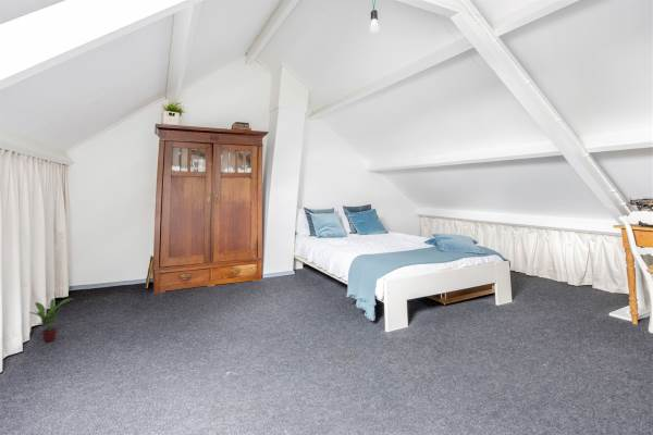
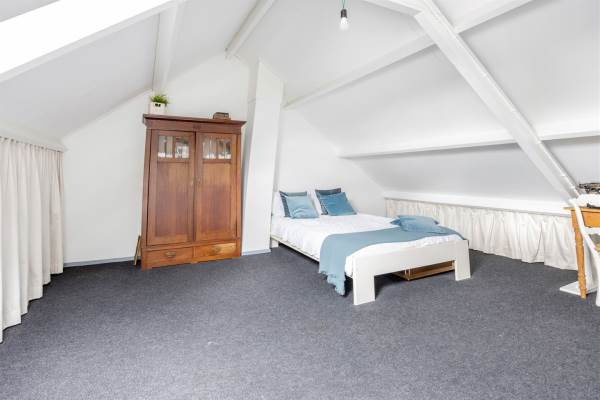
- potted plant [28,297,75,343]
